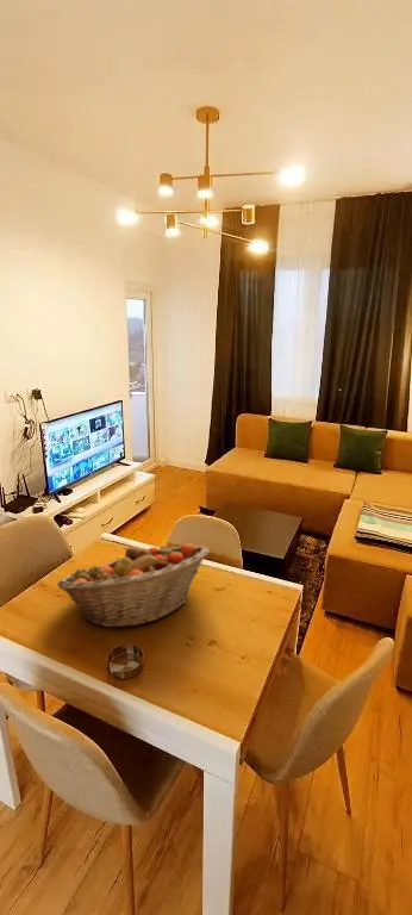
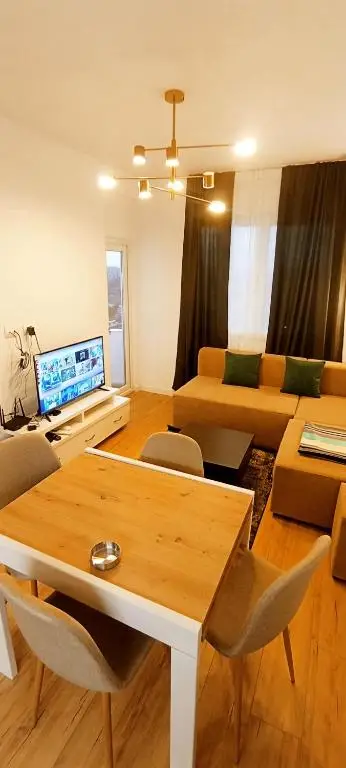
- fruit basket [56,542,211,628]
